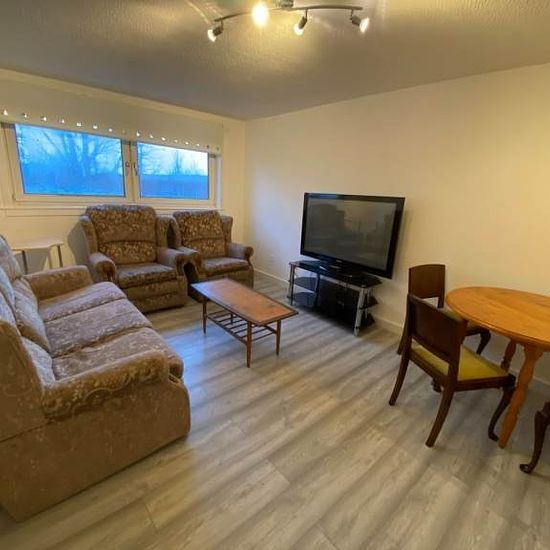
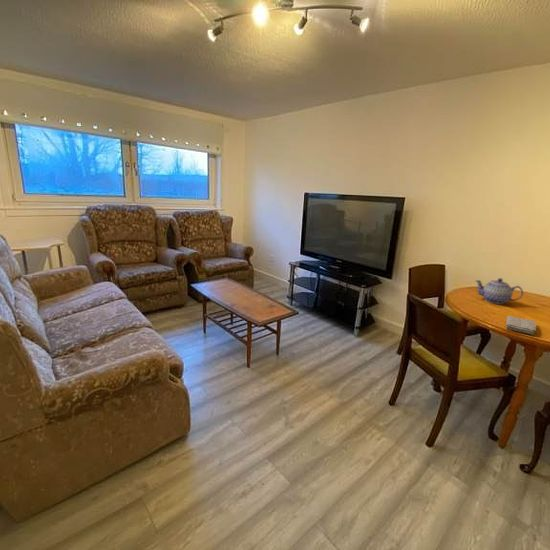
+ washcloth [505,315,537,335]
+ teapot [474,277,524,305]
